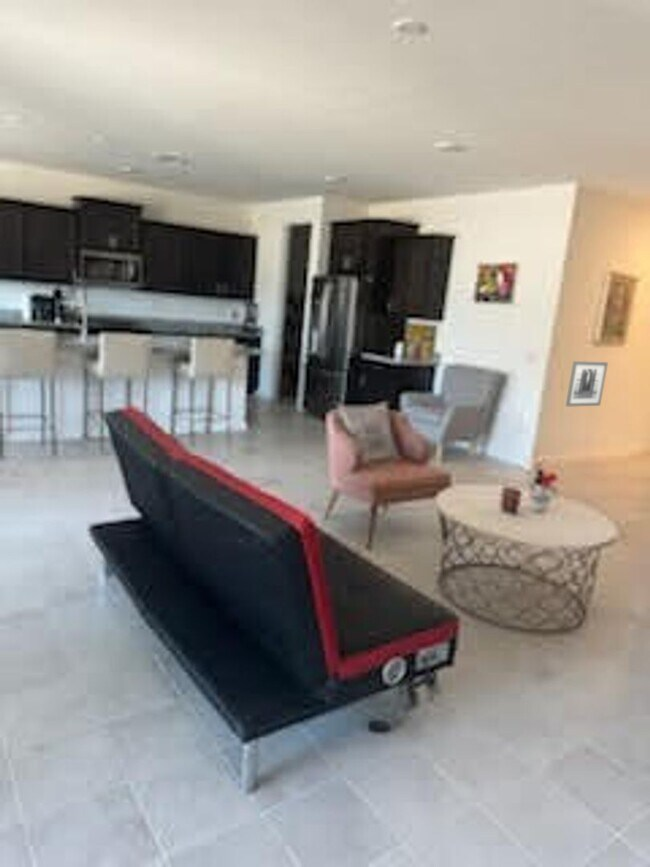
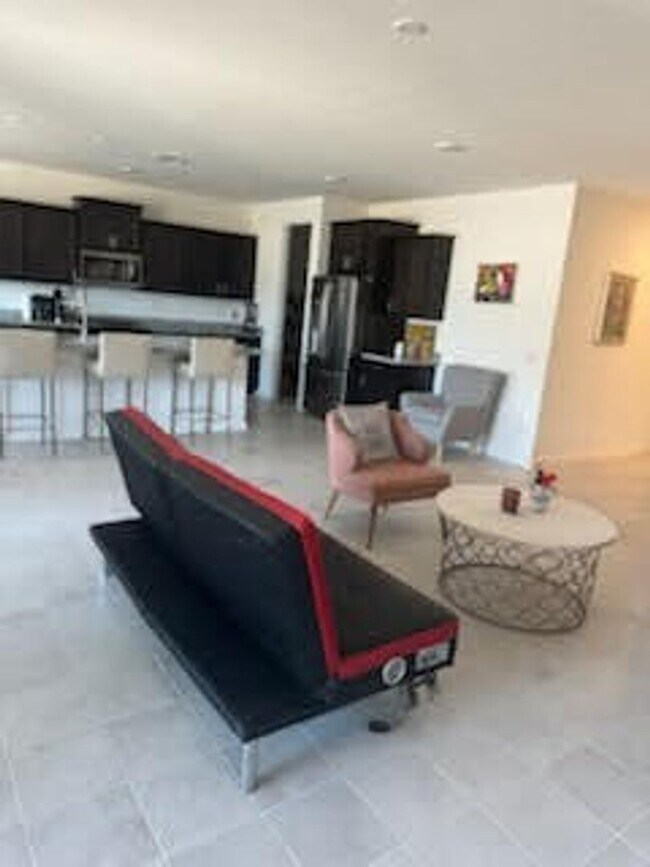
- wall art [565,360,609,407]
